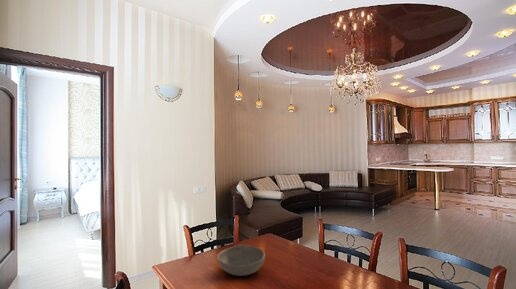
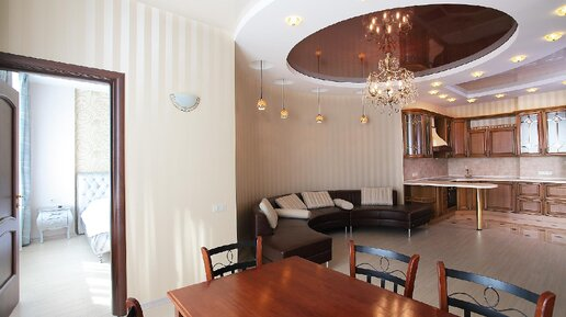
- bowl [216,244,266,277]
